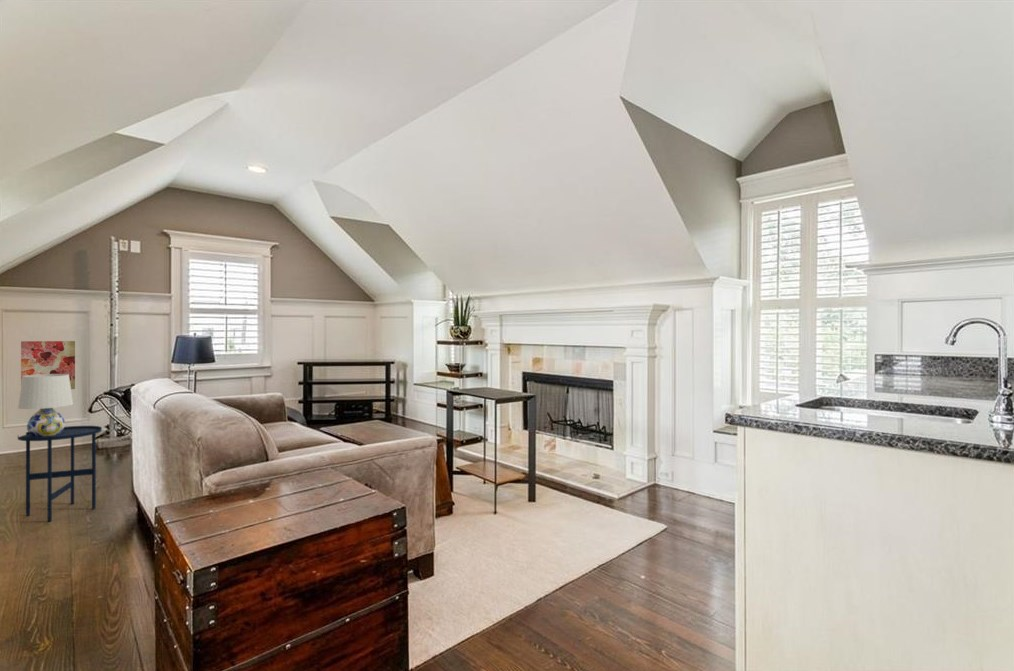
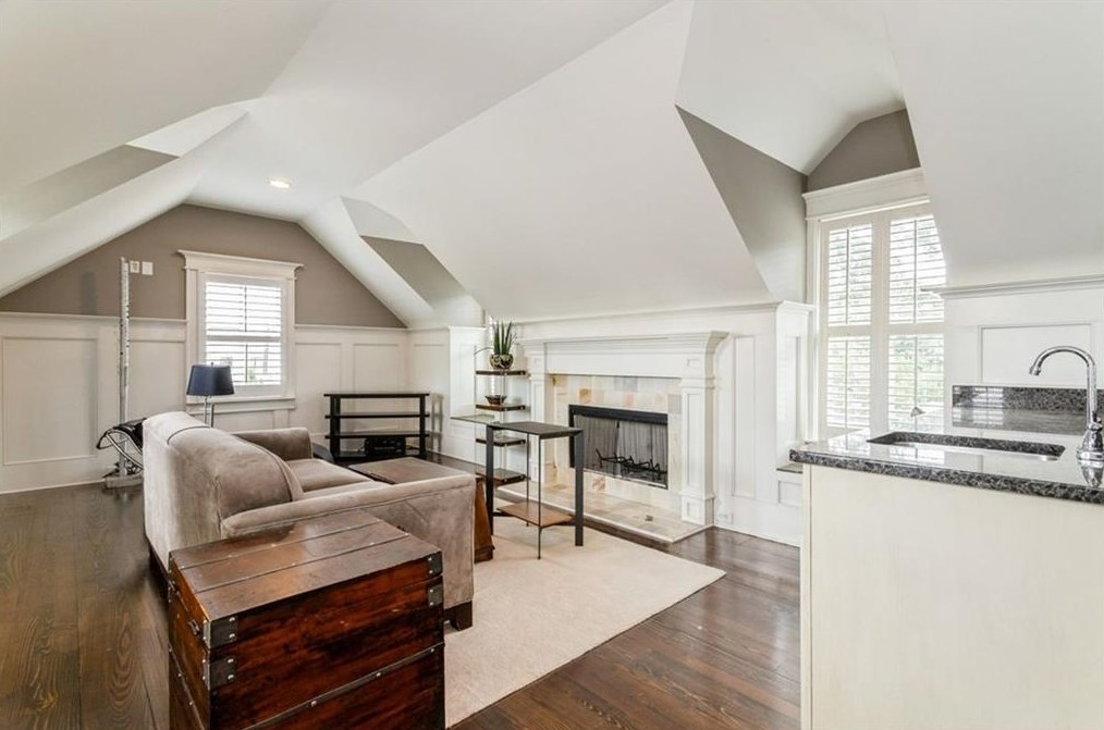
- wall art [20,340,76,390]
- side table [17,425,103,523]
- table lamp [17,374,74,437]
